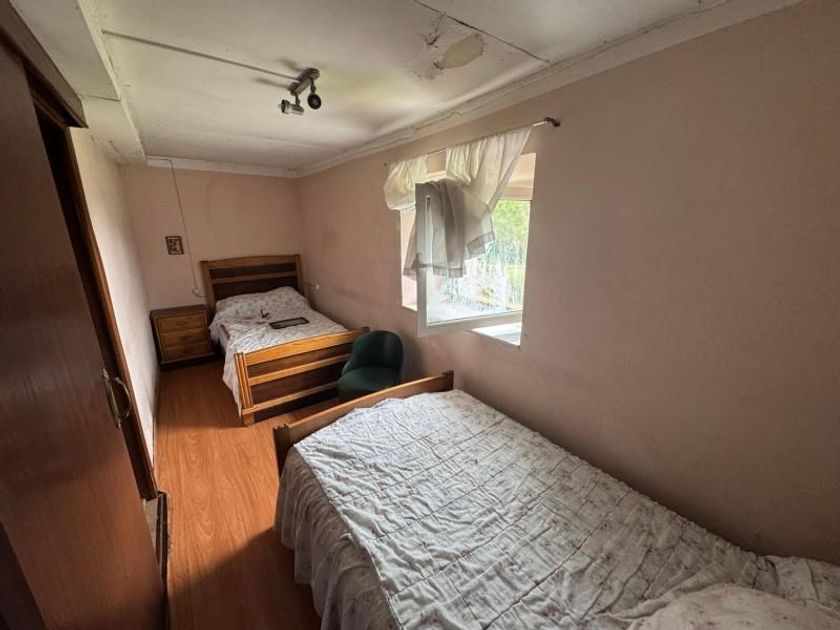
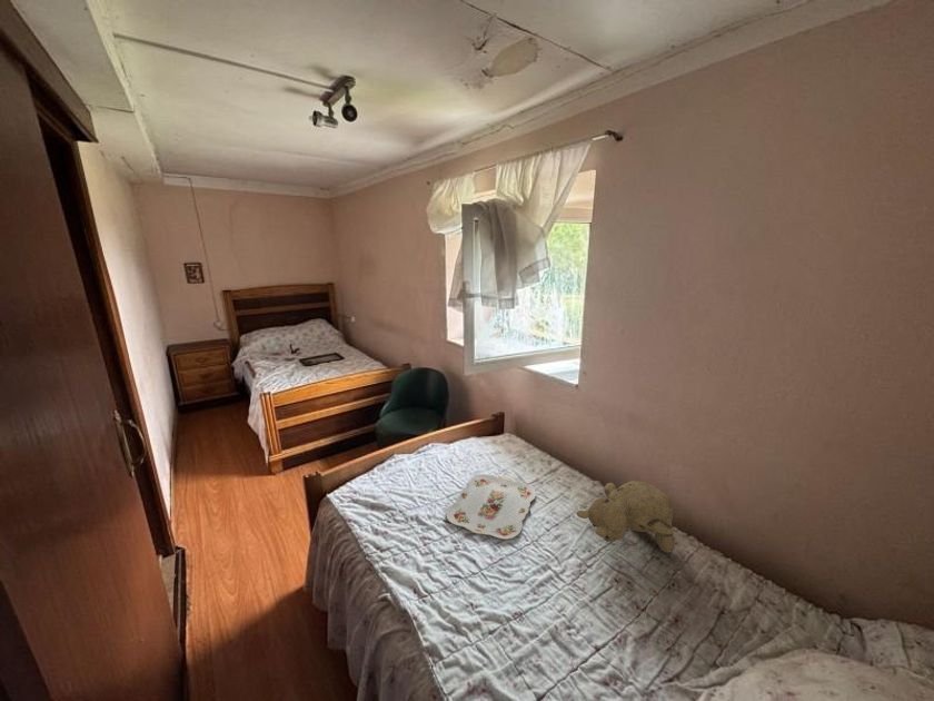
+ teddy bear [576,480,676,554]
+ serving tray [445,474,537,541]
